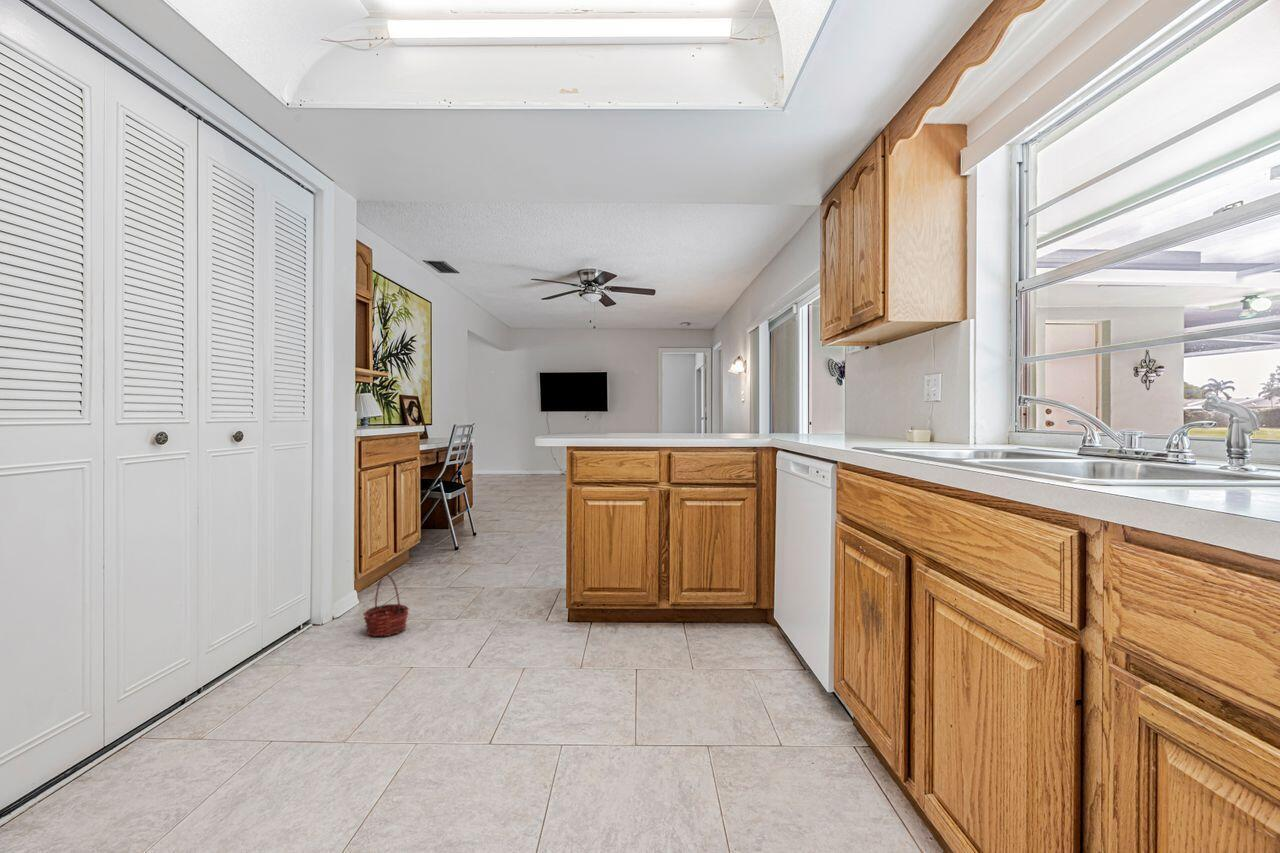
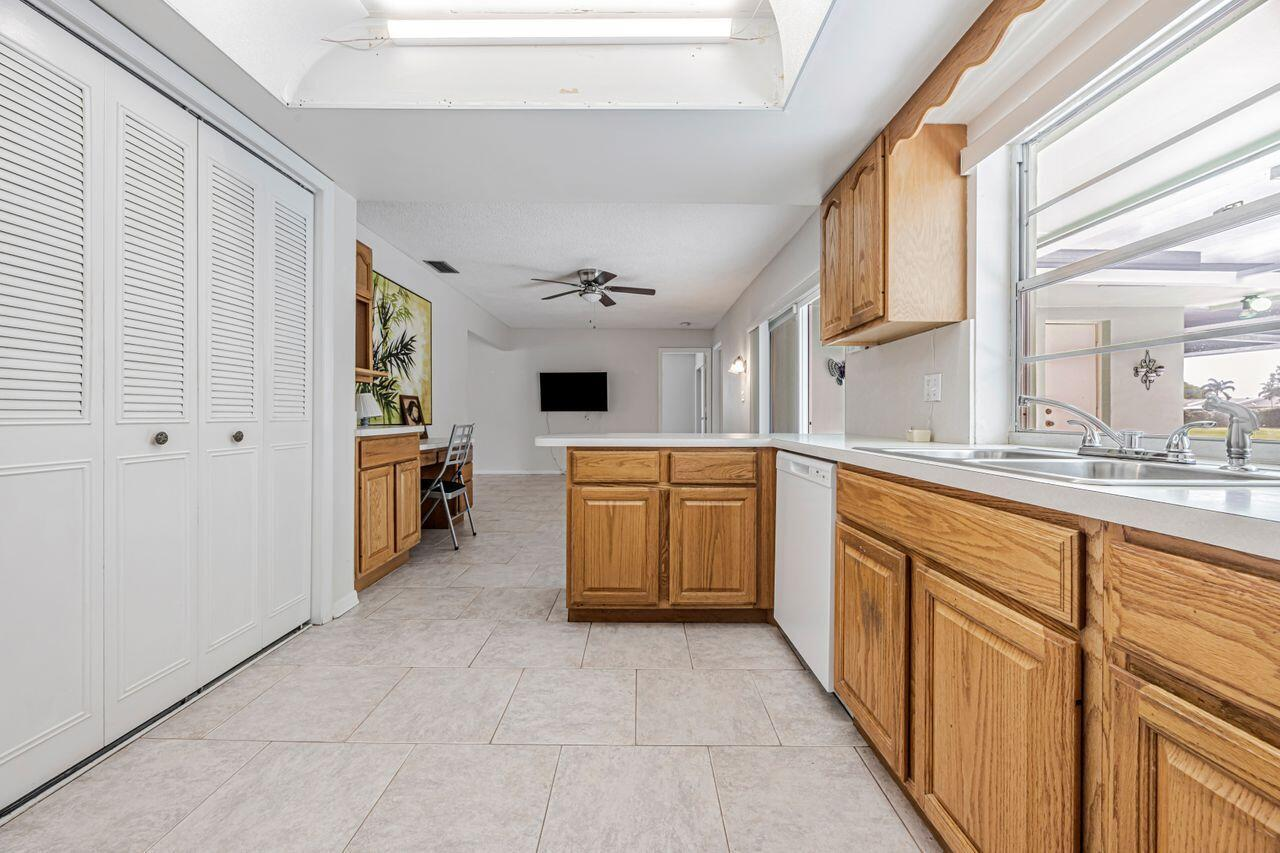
- basket [362,573,410,638]
